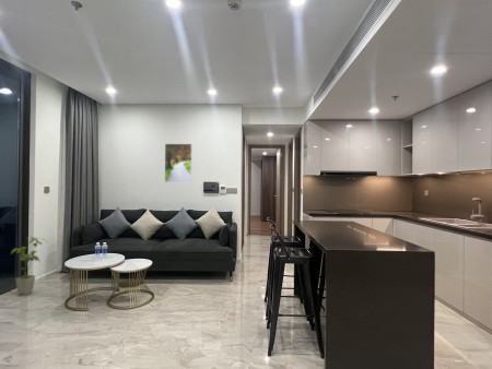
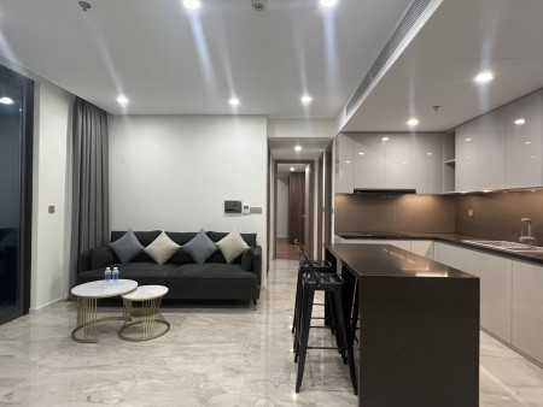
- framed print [164,143,194,183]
- house plant [10,236,49,296]
